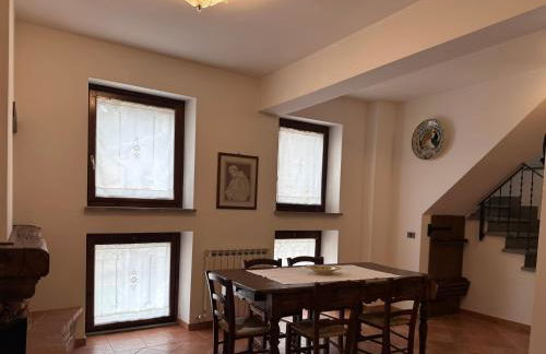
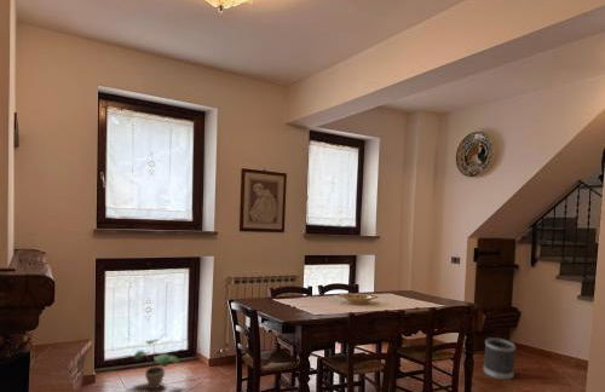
+ potted plant [133,338,180,390]
+ wastebasket [483,336,517,380]
